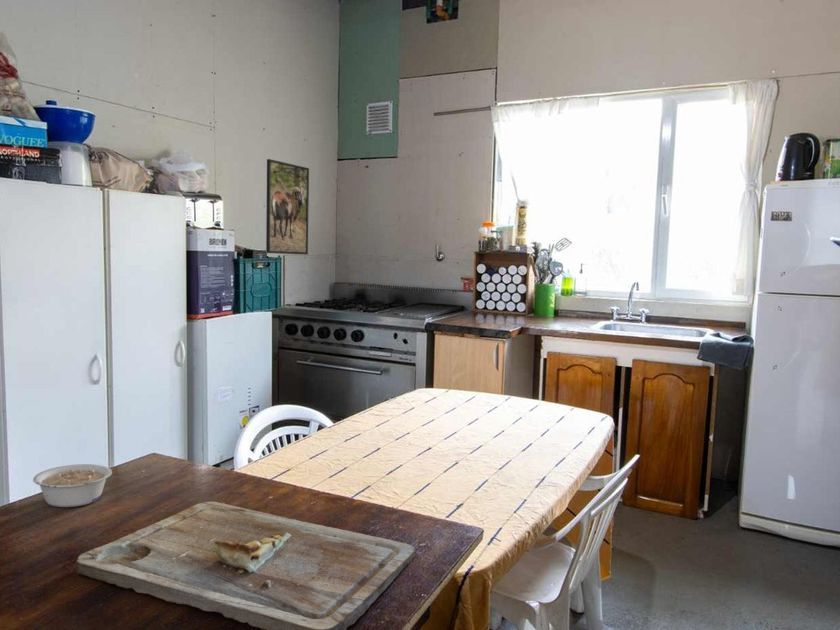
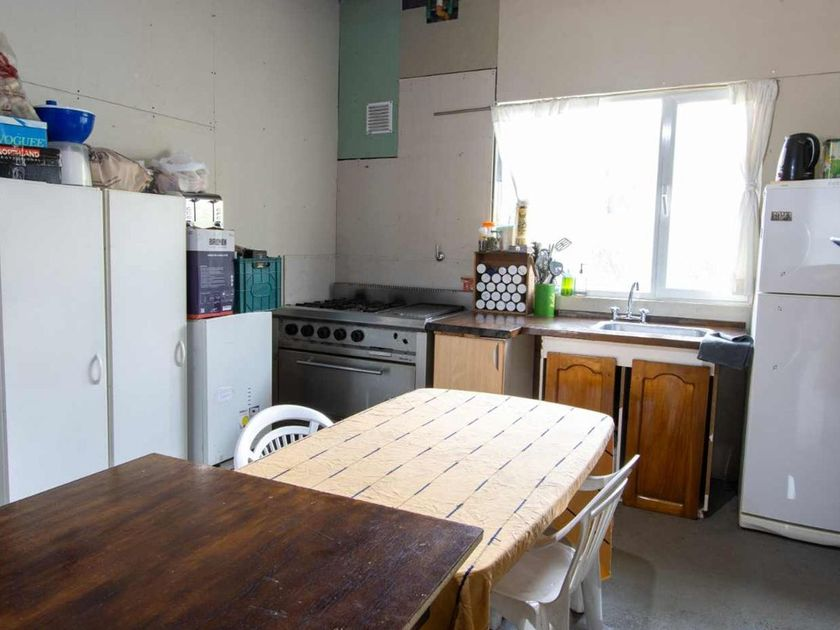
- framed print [265,158,310,255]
- legume [32,463,113,508]
- cutting board [75,501,416,630]
